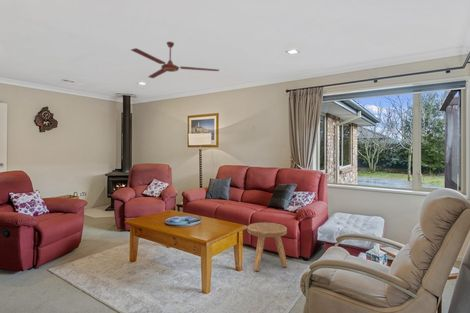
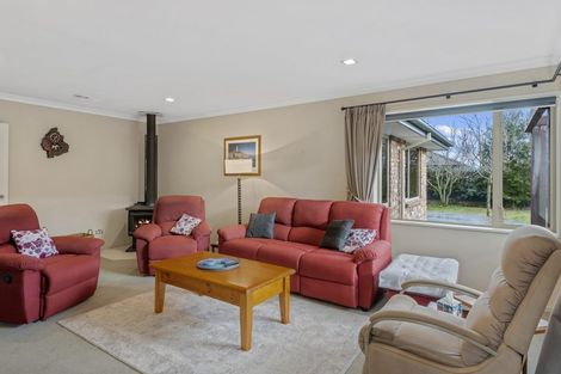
- ceiling fan [130,41,220,79]
- stool [246,222,288,272]
